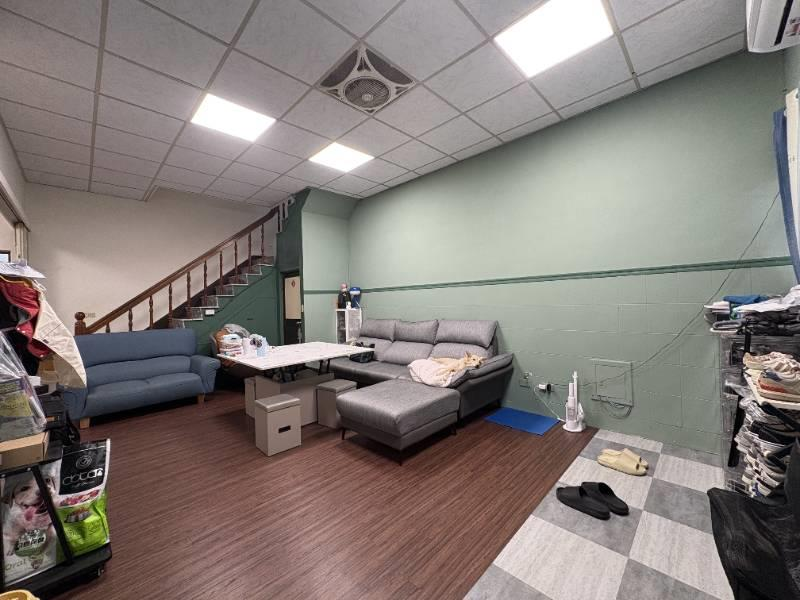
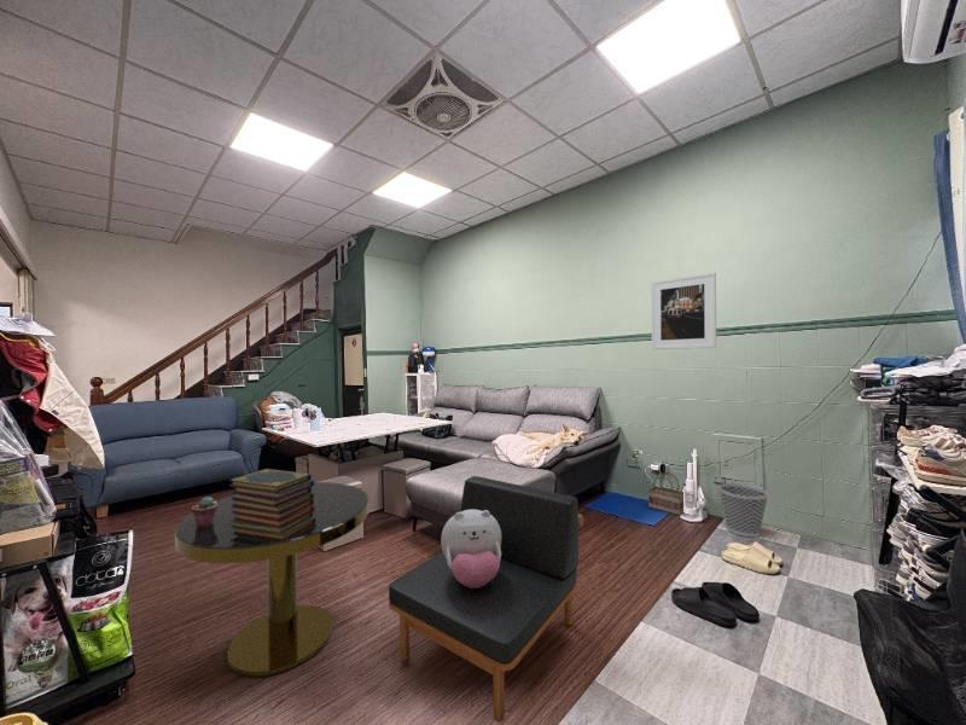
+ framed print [650,272,717,350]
+ book stack [228,468,316,541]
+ armless chair [388,475,584,724]
+ potted succulent [191,495,217,528]
+ side table [174,481,369,678]
+ basket [647,471,685,517]
+ wastebasket [717,482,770,538]
+ plush toy [440,510,501,588]
